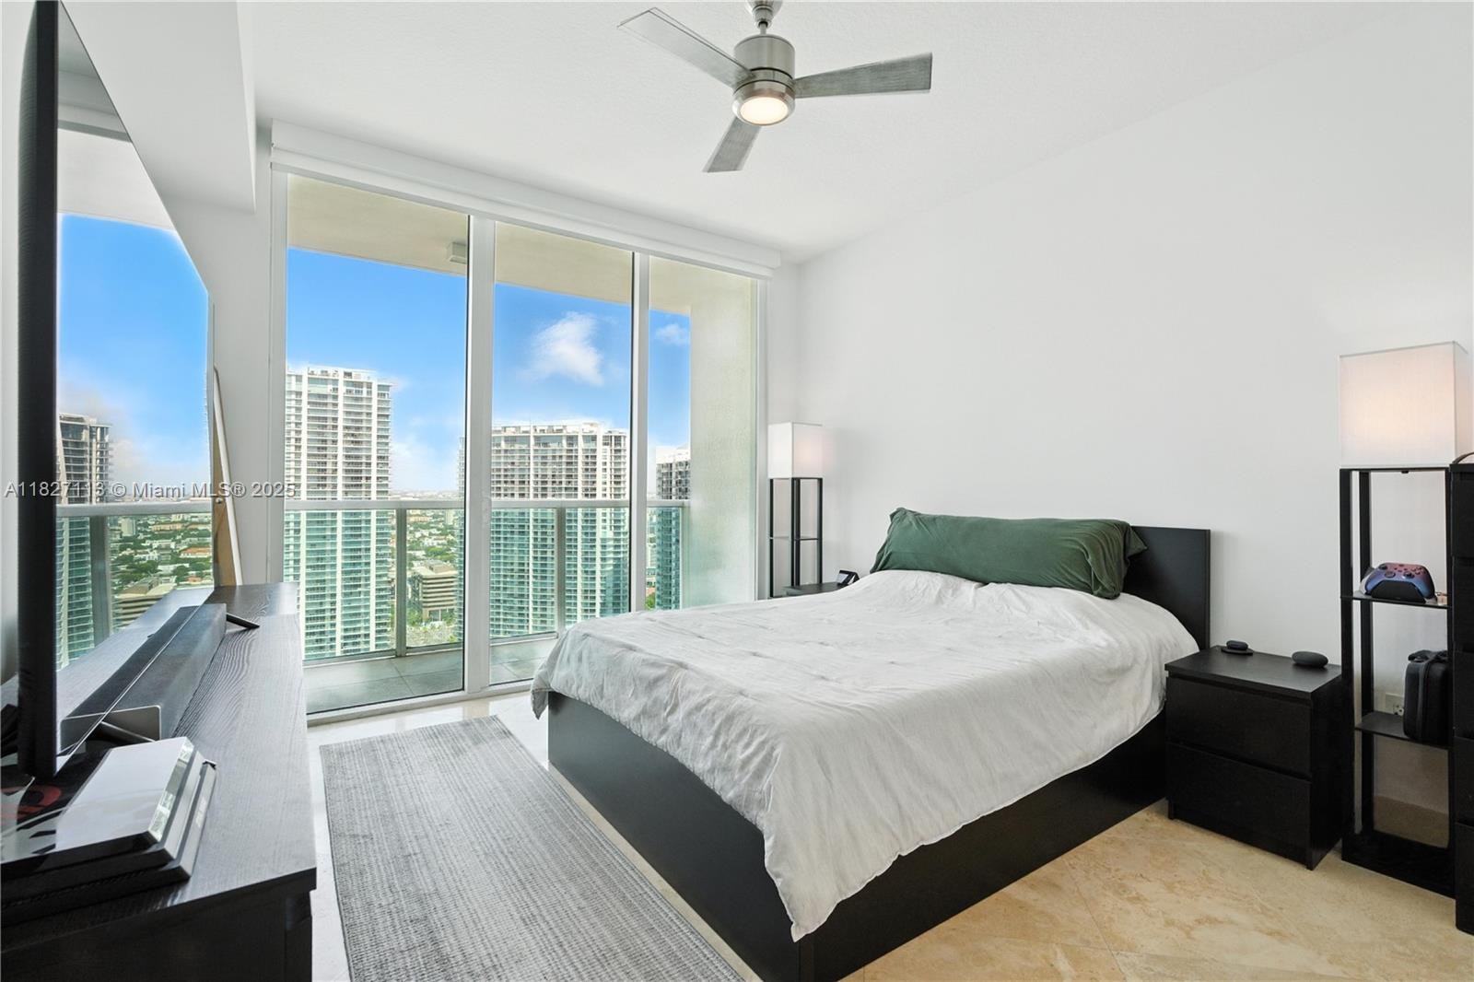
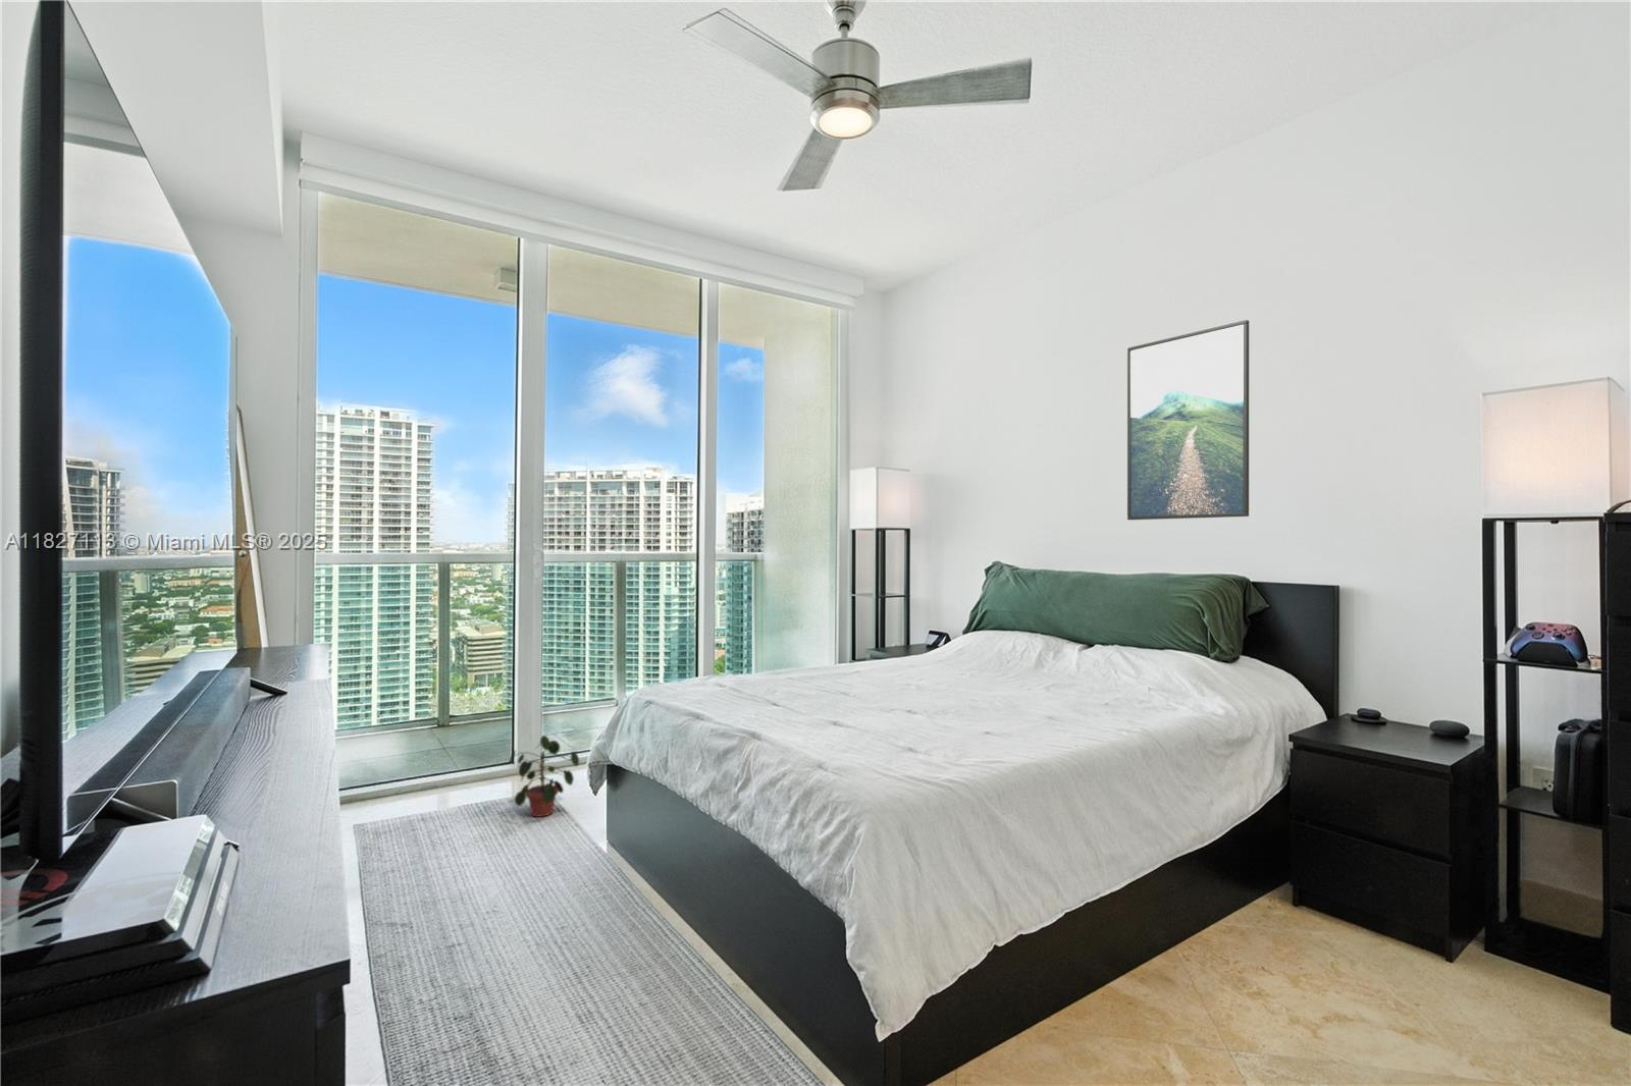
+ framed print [1127,319,1250,521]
+ potted plant [508,735,580,818]
